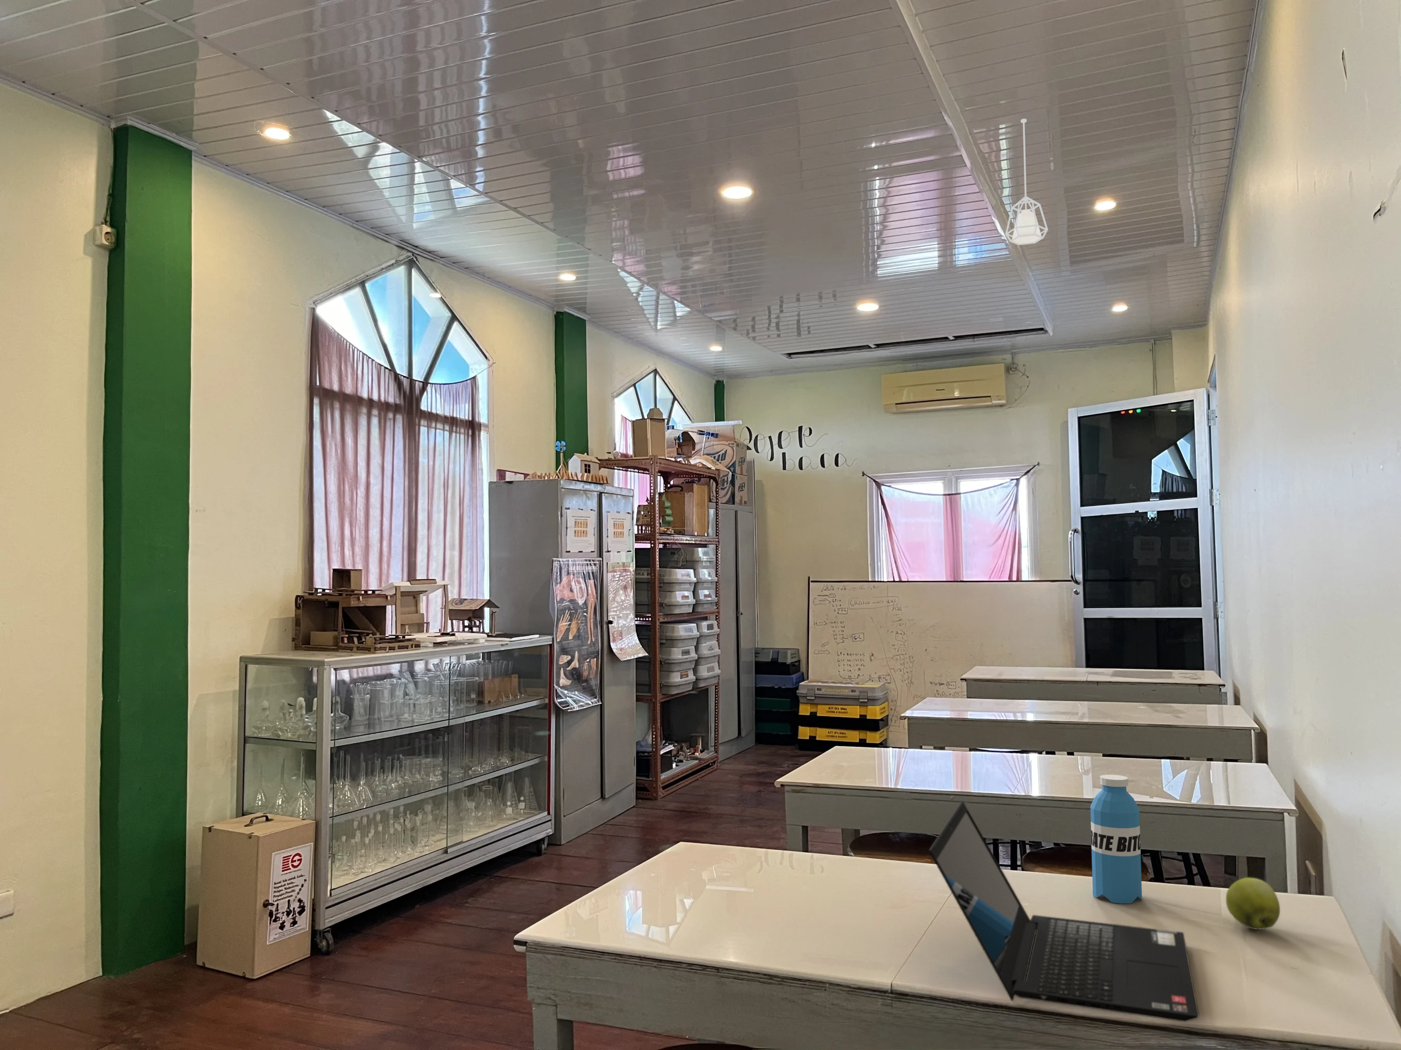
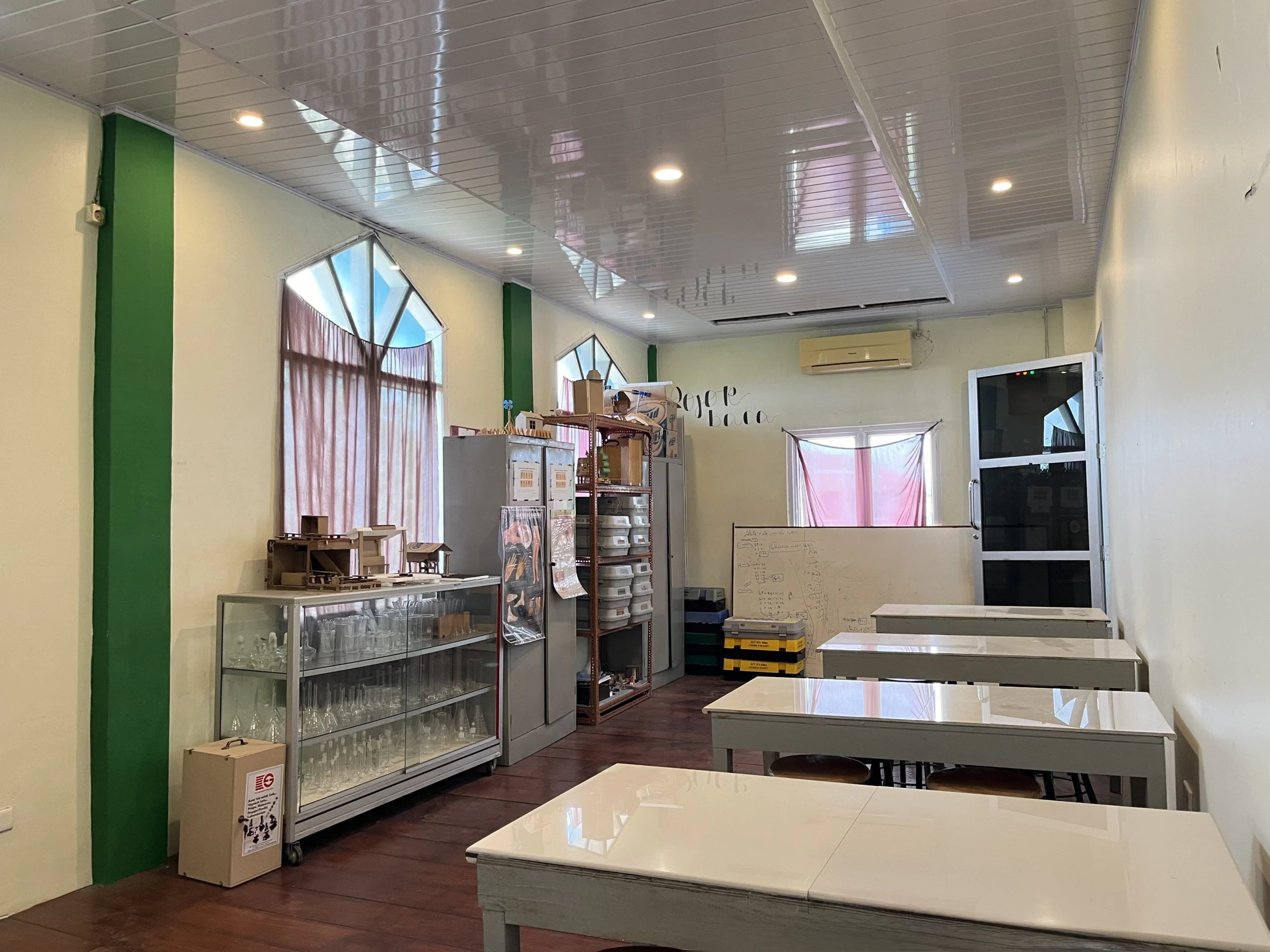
- apple [1226,877,1281,930]
- water bottle [1090,774,1143,904]
- pendant lamp [1005,118,1049,246]
- laptop computer [928,801,1199,1022]
